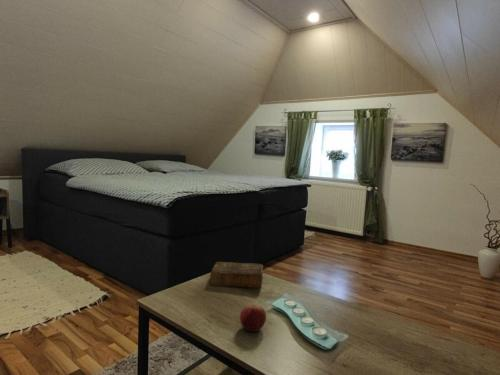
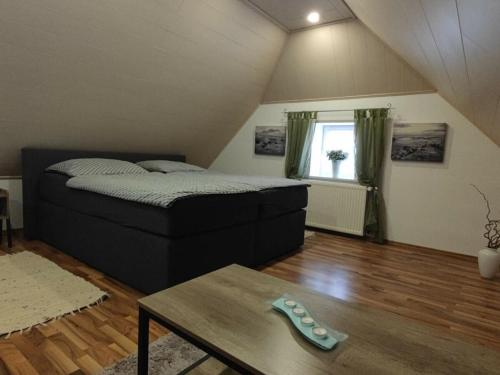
- apple [239,303,267,333]
- book [209,261,264,289]
